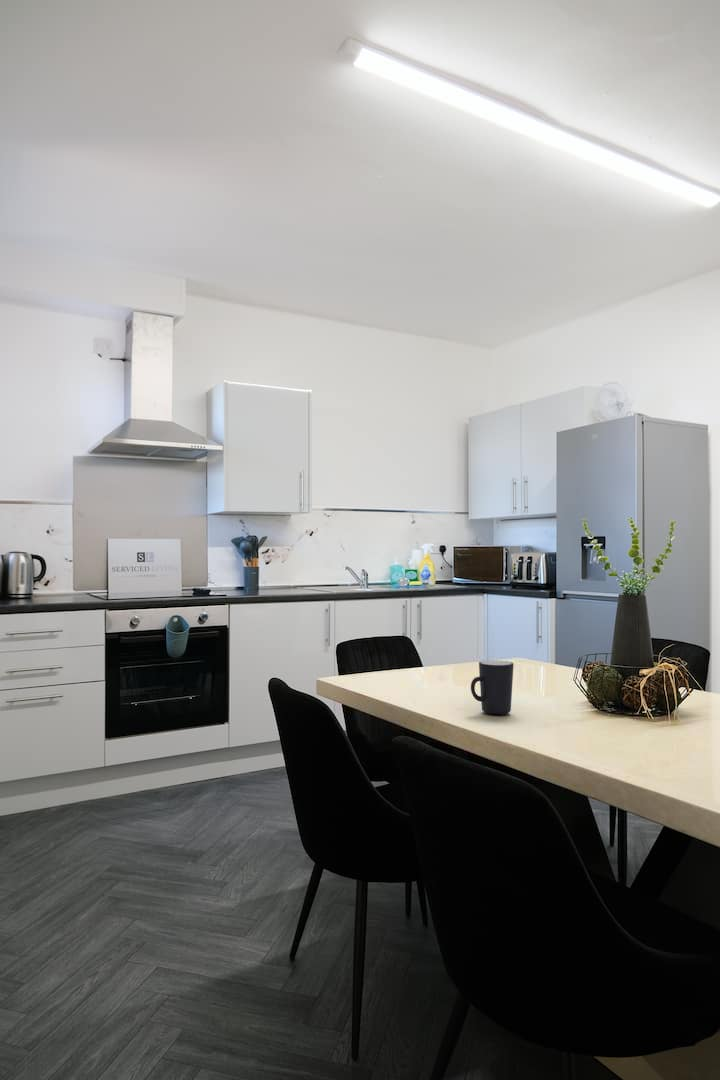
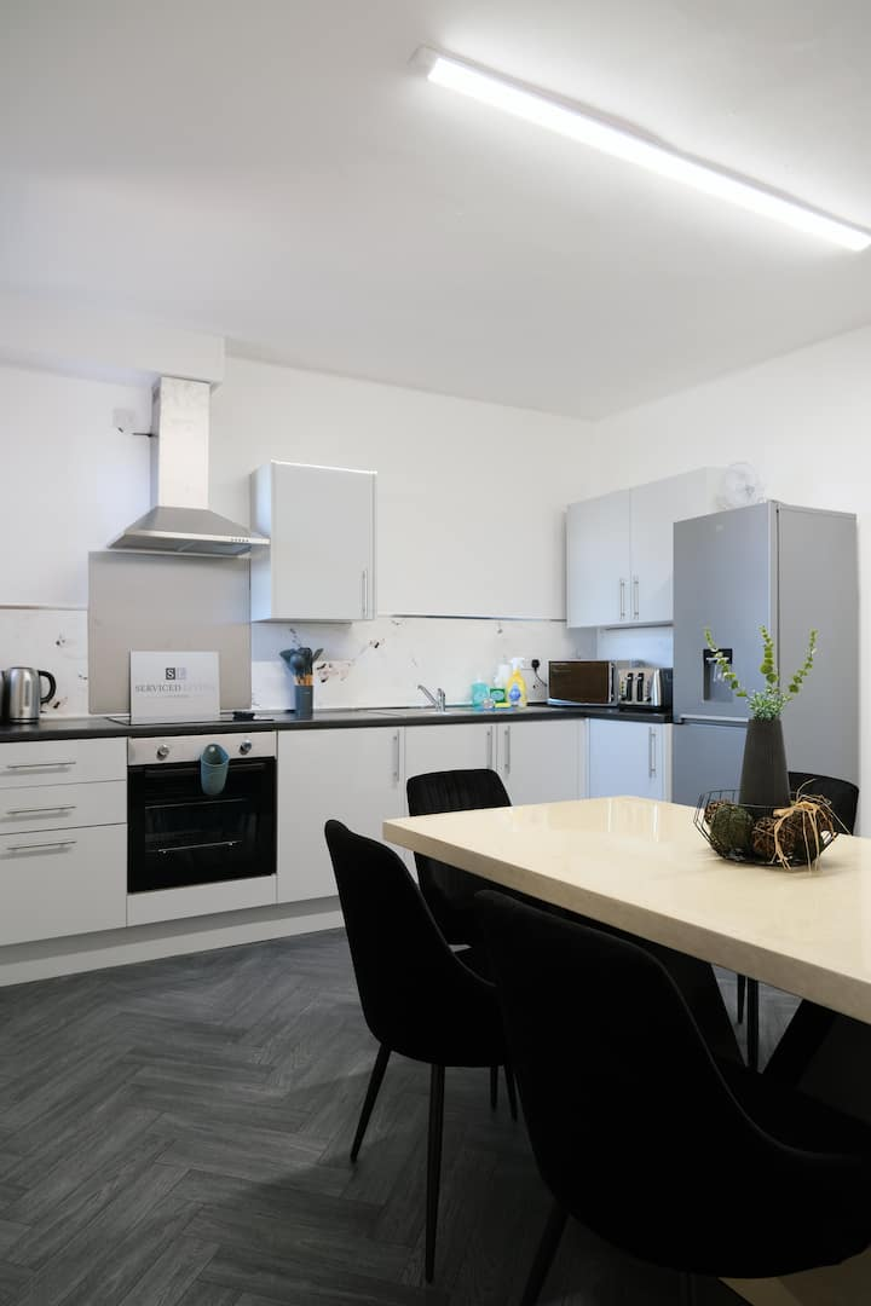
- mug [470,659,515,715]
